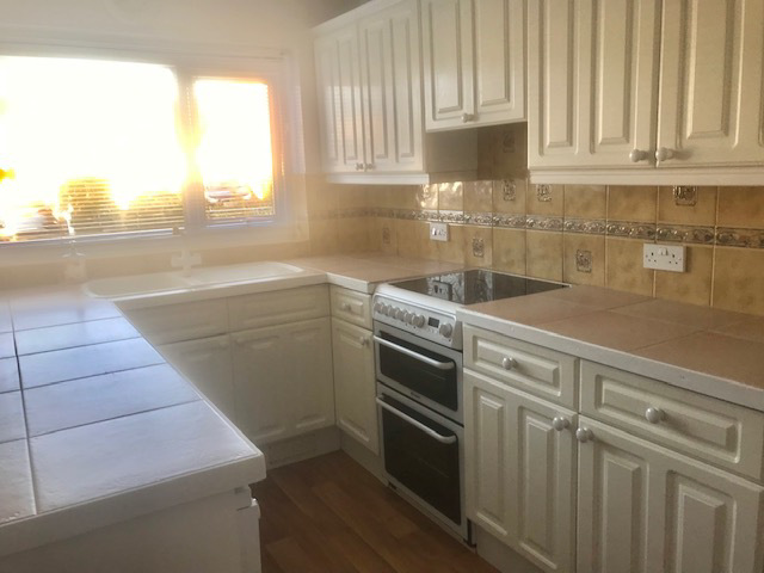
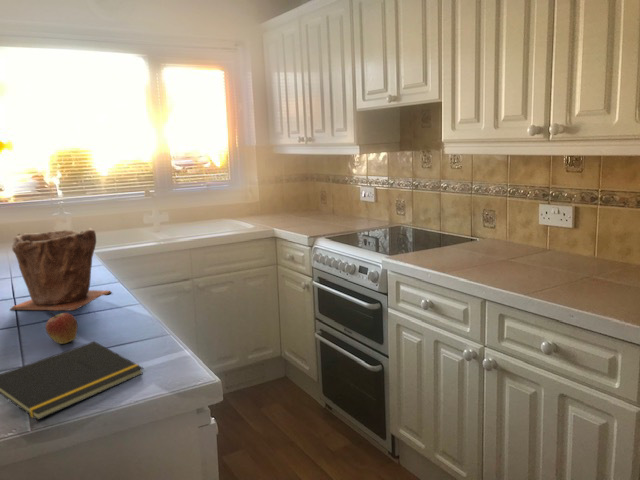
+ notepad [0,340,144,421]
+ fruit [45,311,79,345]
+ plant pot [9,227,112,312]
